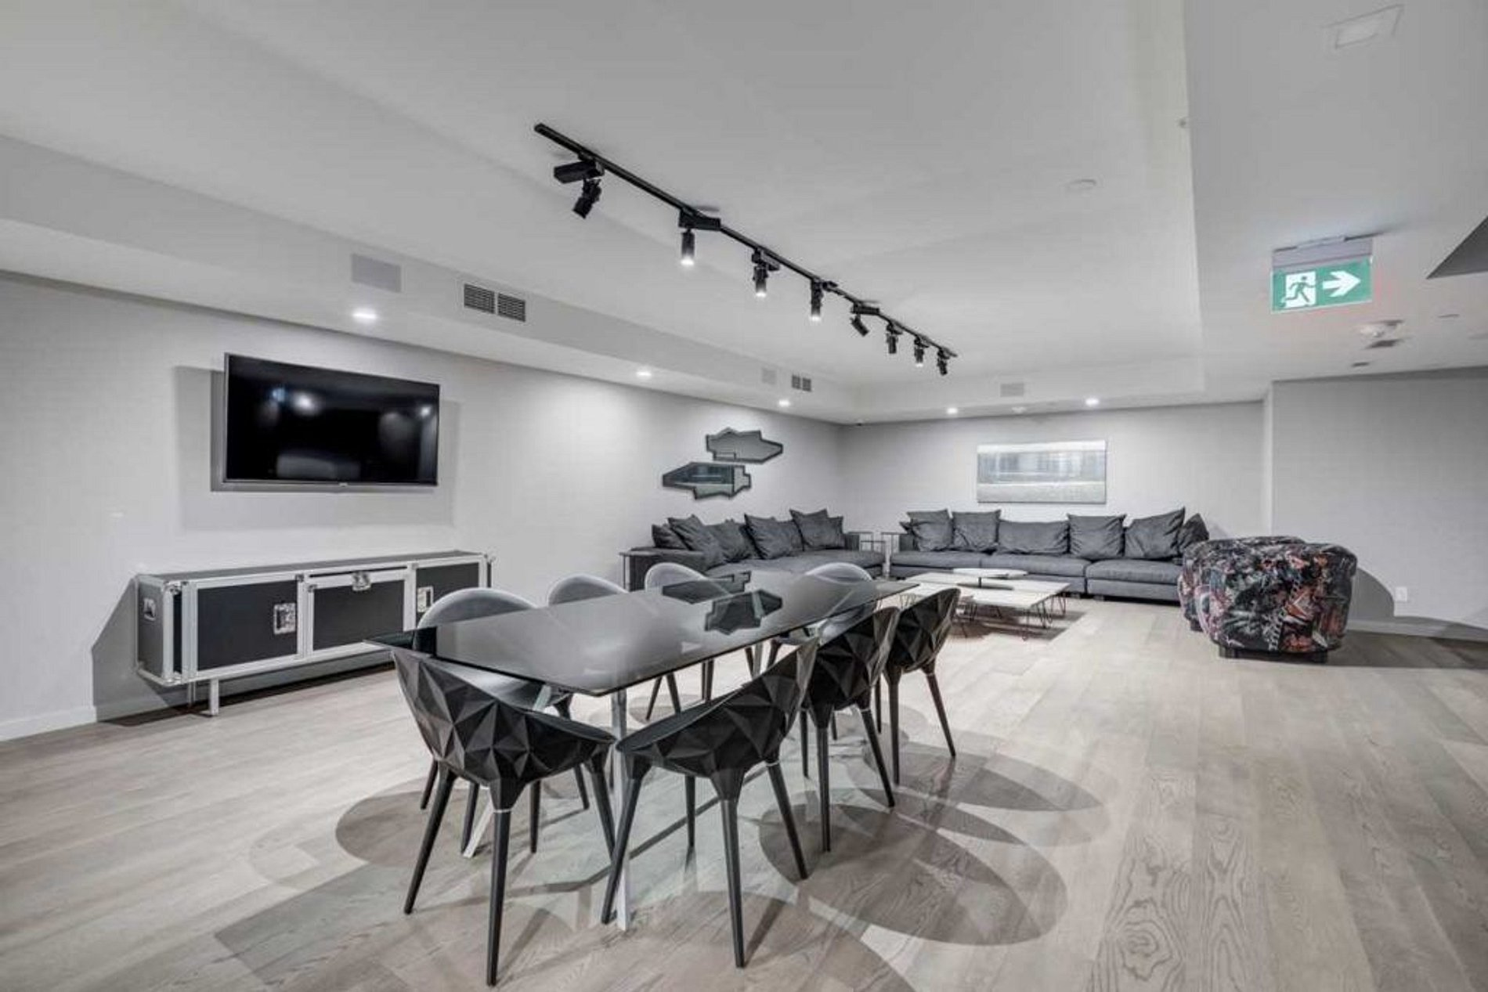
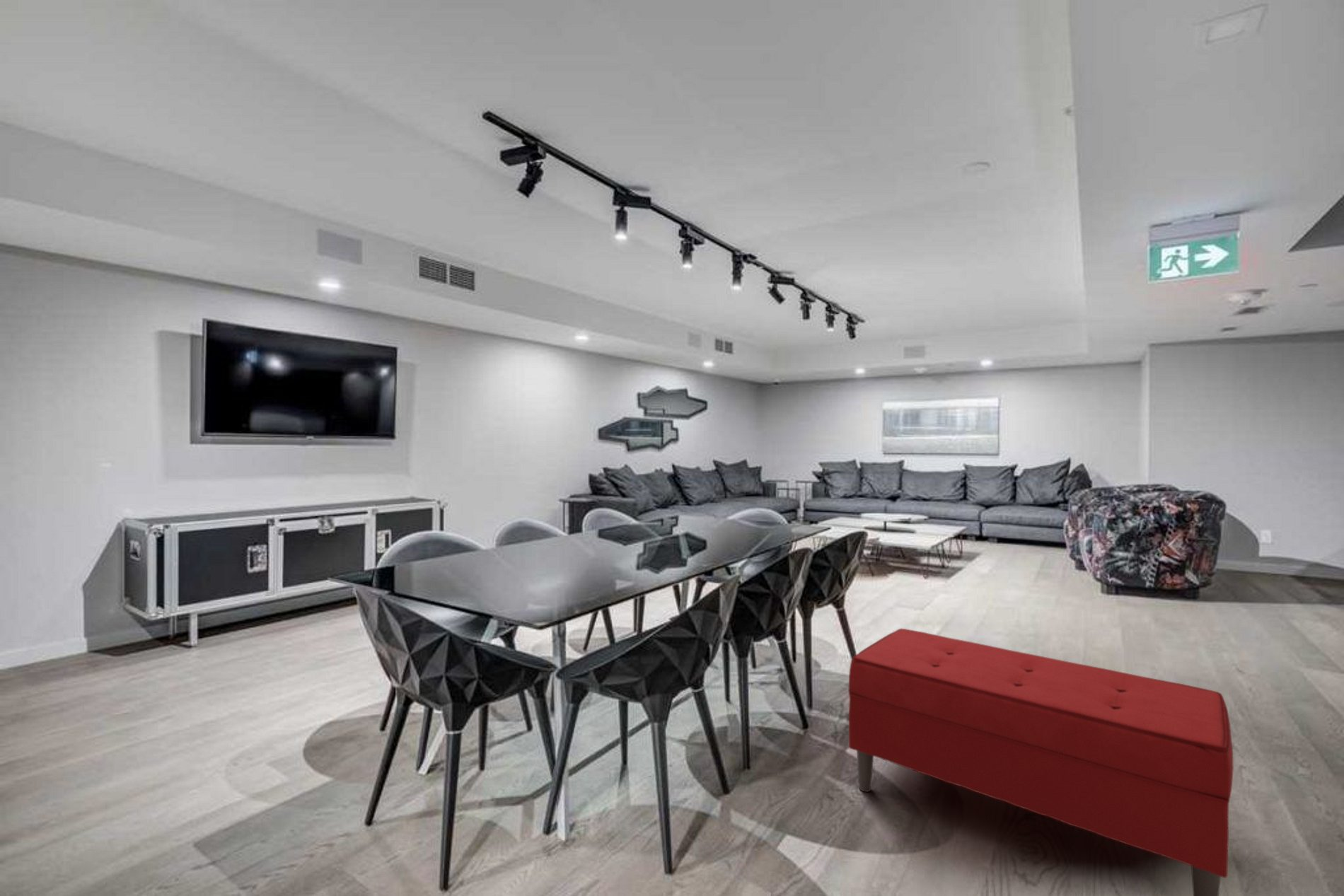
+ bench [847,628,1234,896]
